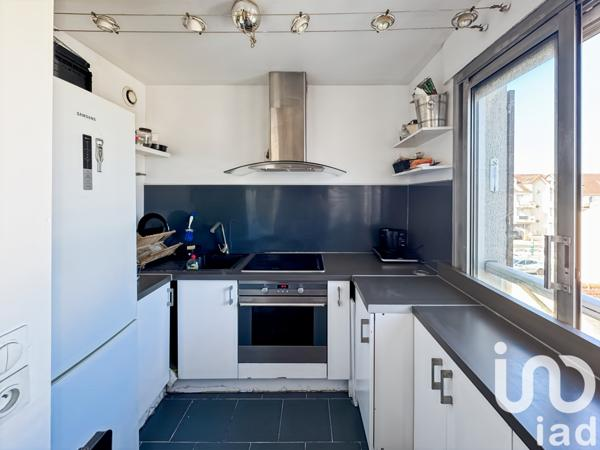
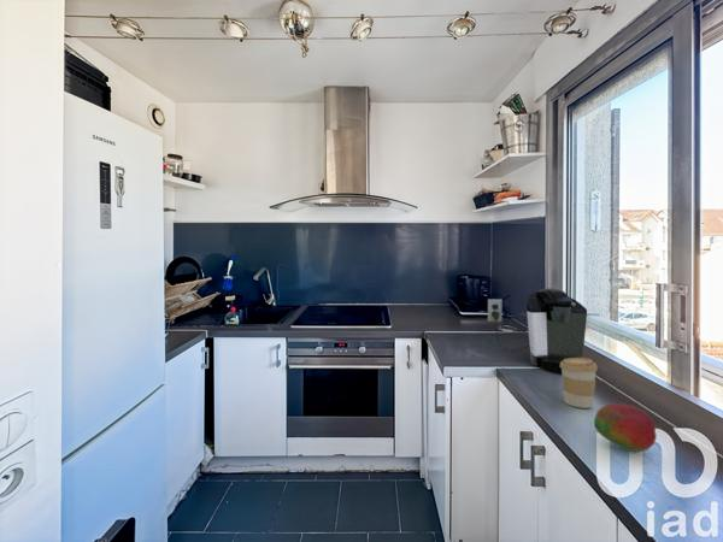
+ fruit [593,402,658,453]
+ coffee maker [487,288,588,372]
+ coffee cup [560,357,599,410]
